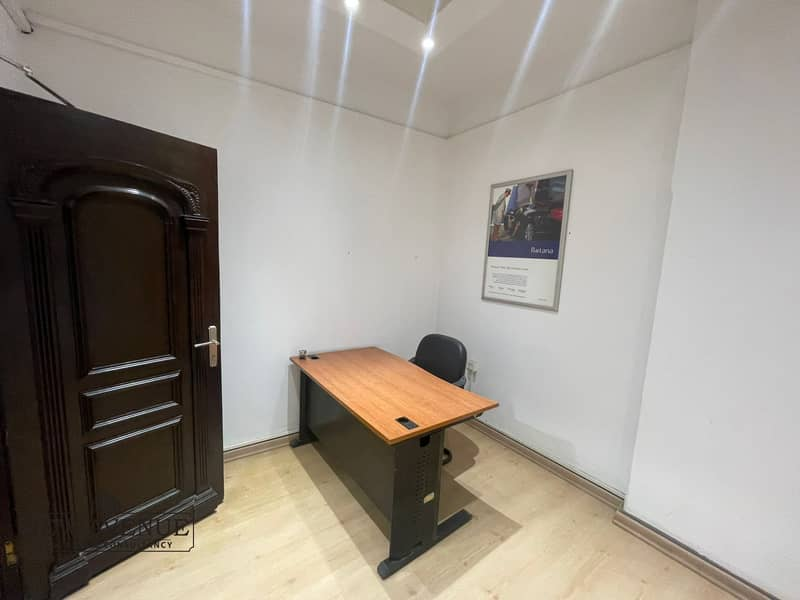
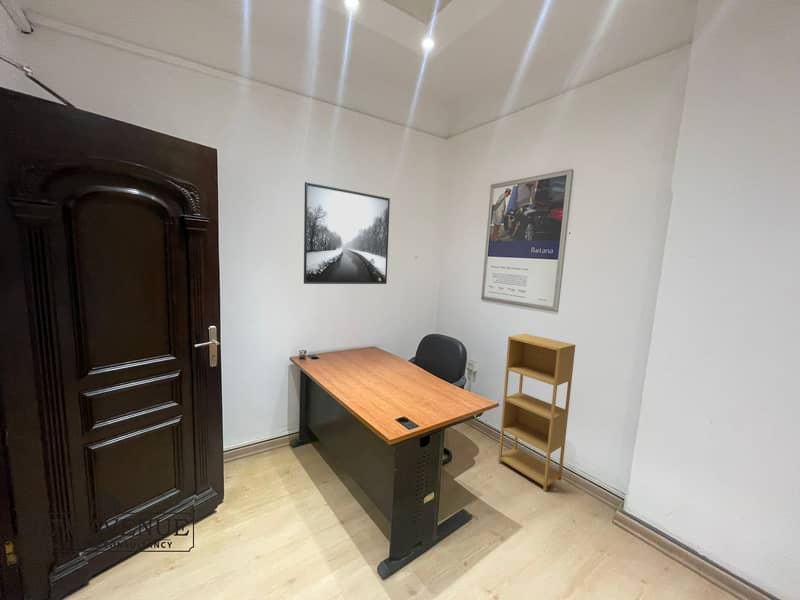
+ shelving unit [497,333,576,492]
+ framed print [303,181,391,285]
